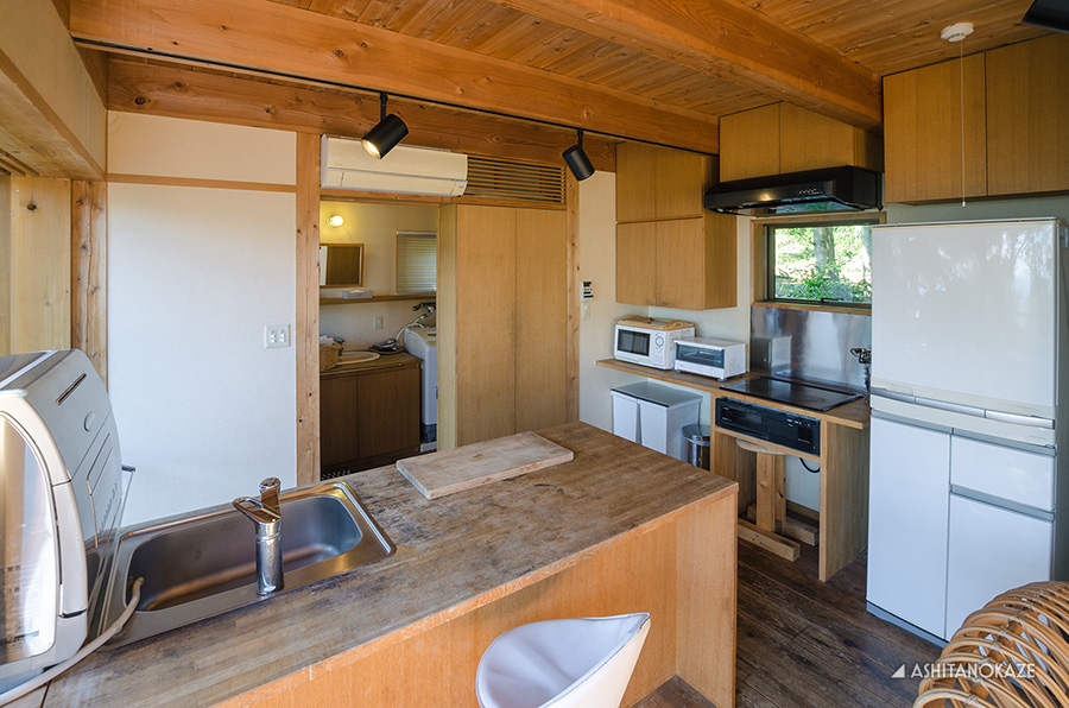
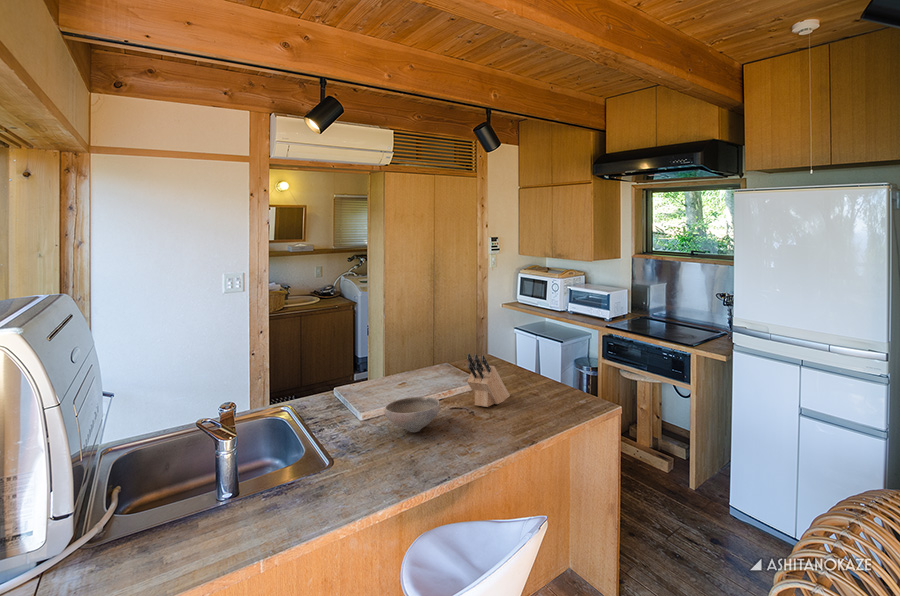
+ bowl [383,396,441,433]
+ knife block [466,352,511,408]
